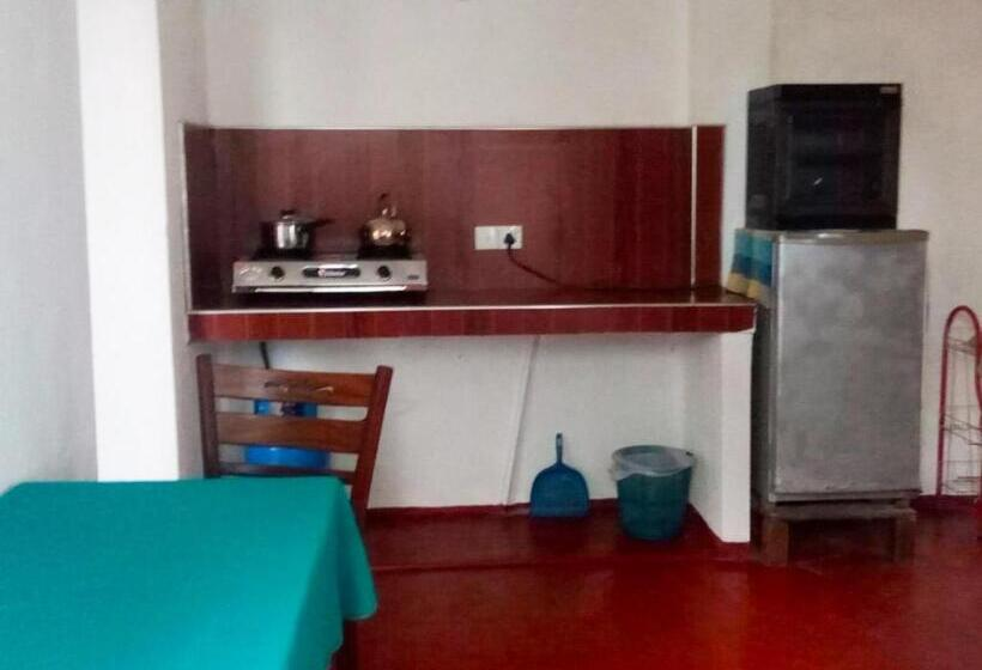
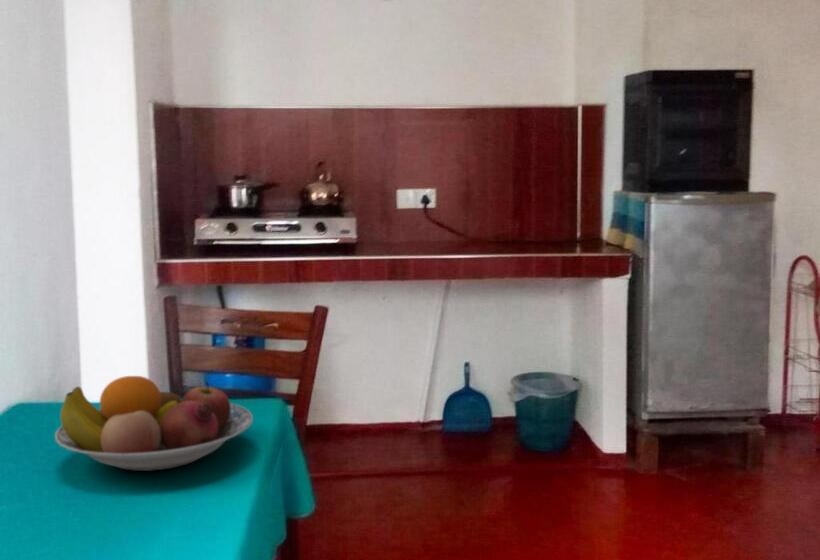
+ fruit bowl [54,375,254,472]
